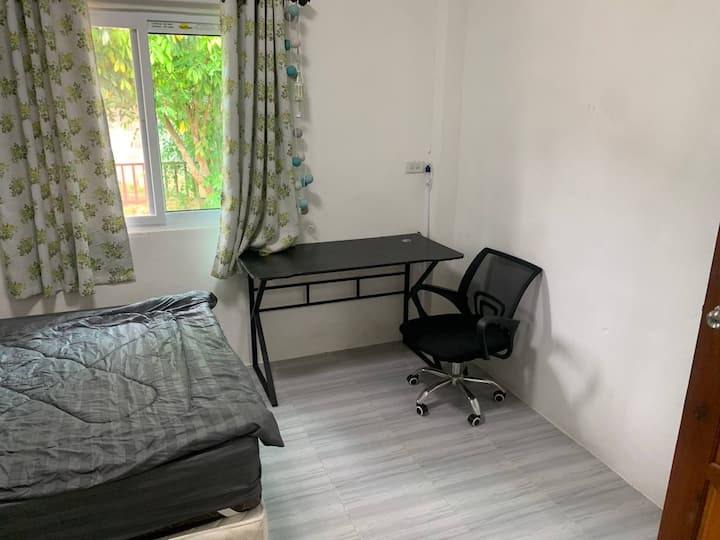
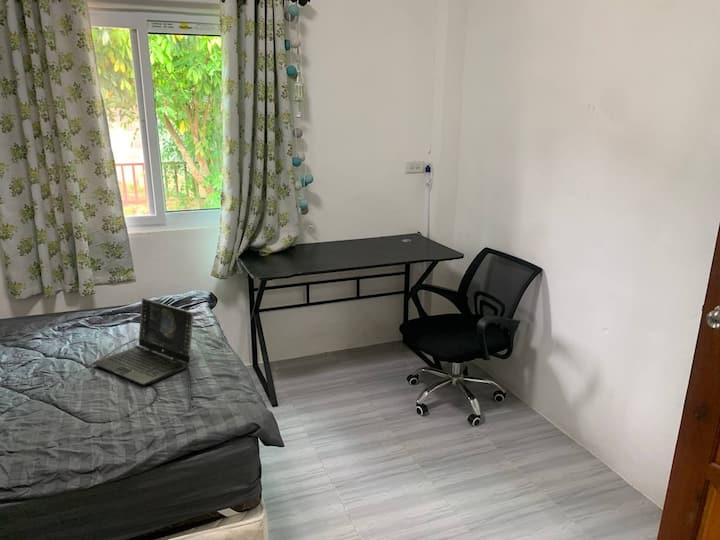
+ laptop computer [92,297,195,386]
